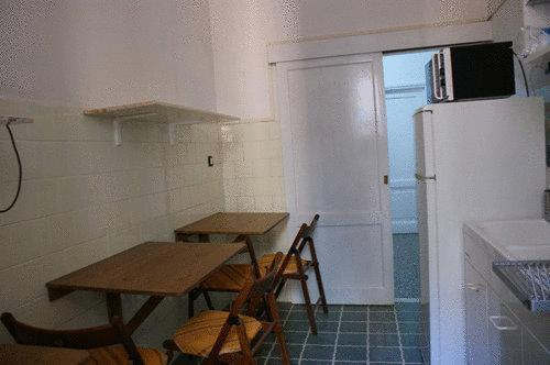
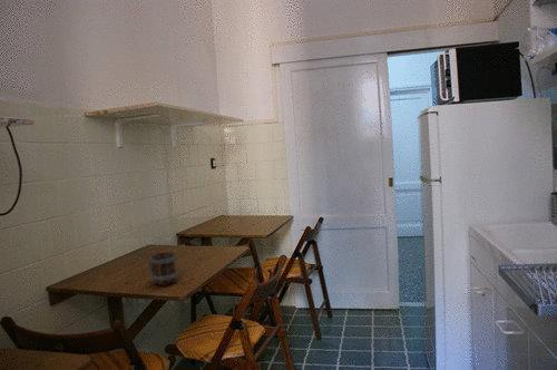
+ mug [147,251,180,286]
